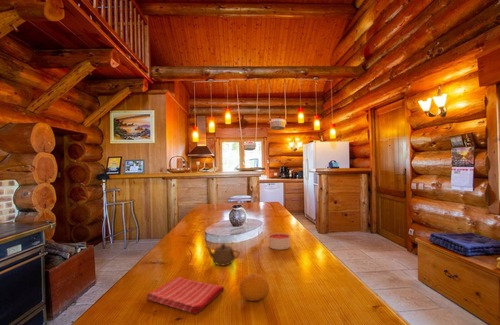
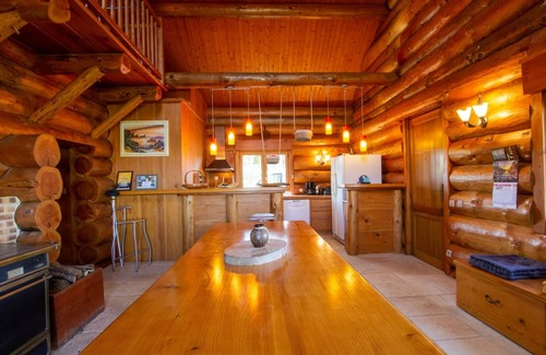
- candle [268,232,291,251]
- fruit [238,273,270,302]
- teapot [205,243,241,266]
- dish towel [145,276,225,315]
